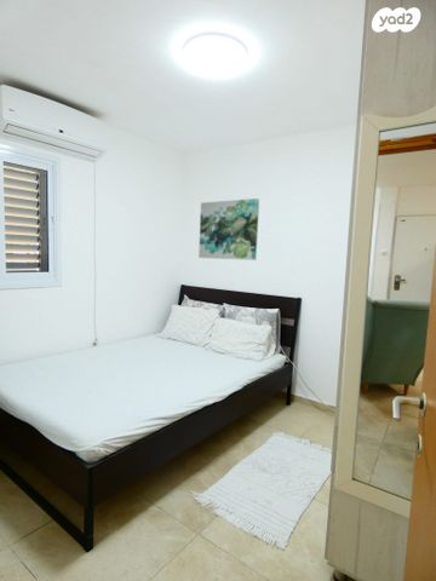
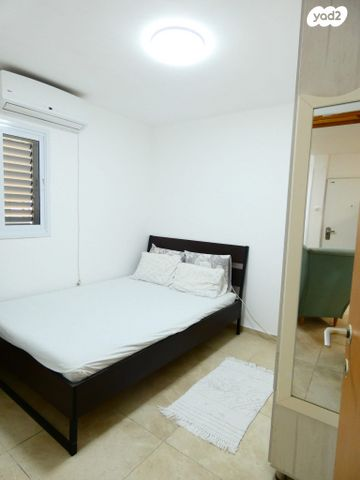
- wall art [197,197,260,261]
